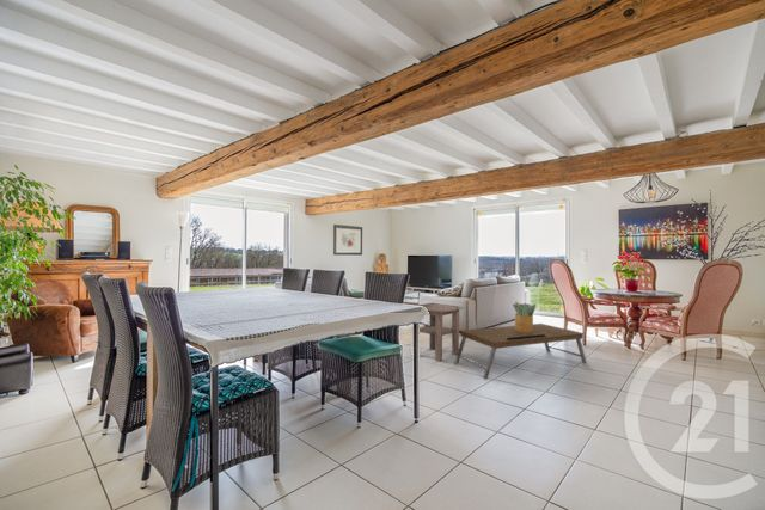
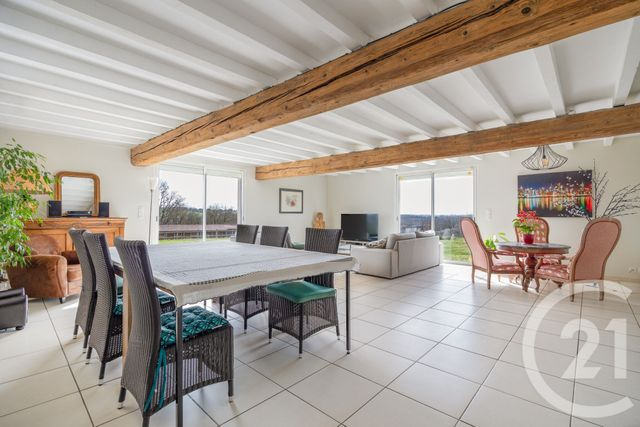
- coffee table [453,322,588,380]
- potted plant [512,301,538,332]
- side table [418,302,466,362]
